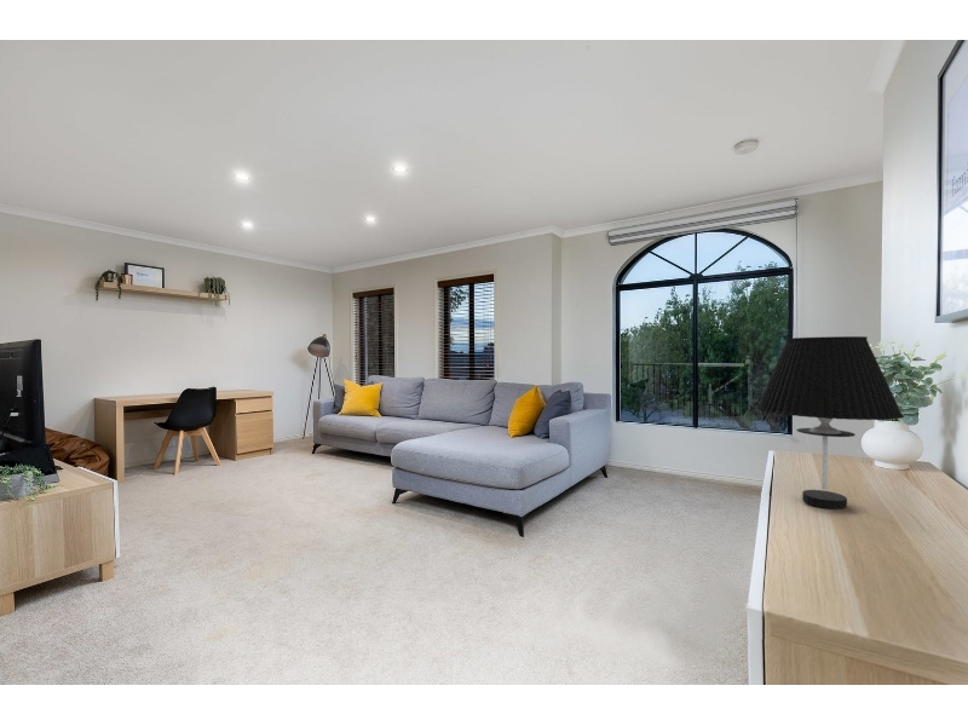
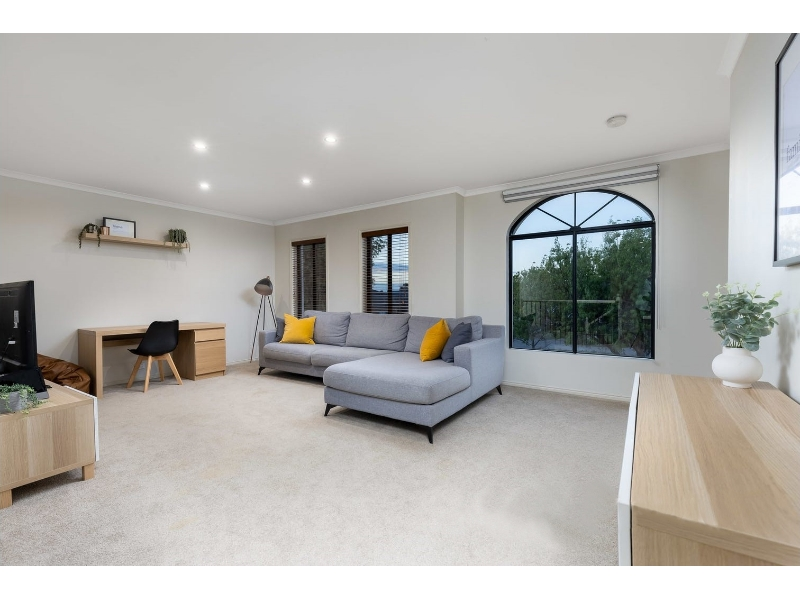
- table lamp [755,335,905,511]
